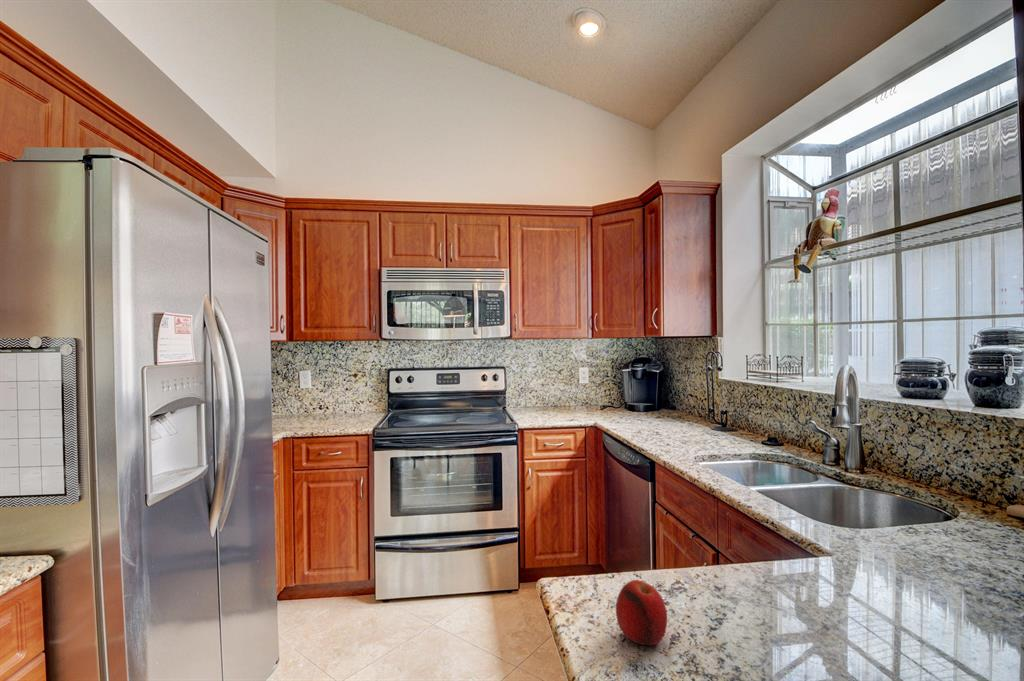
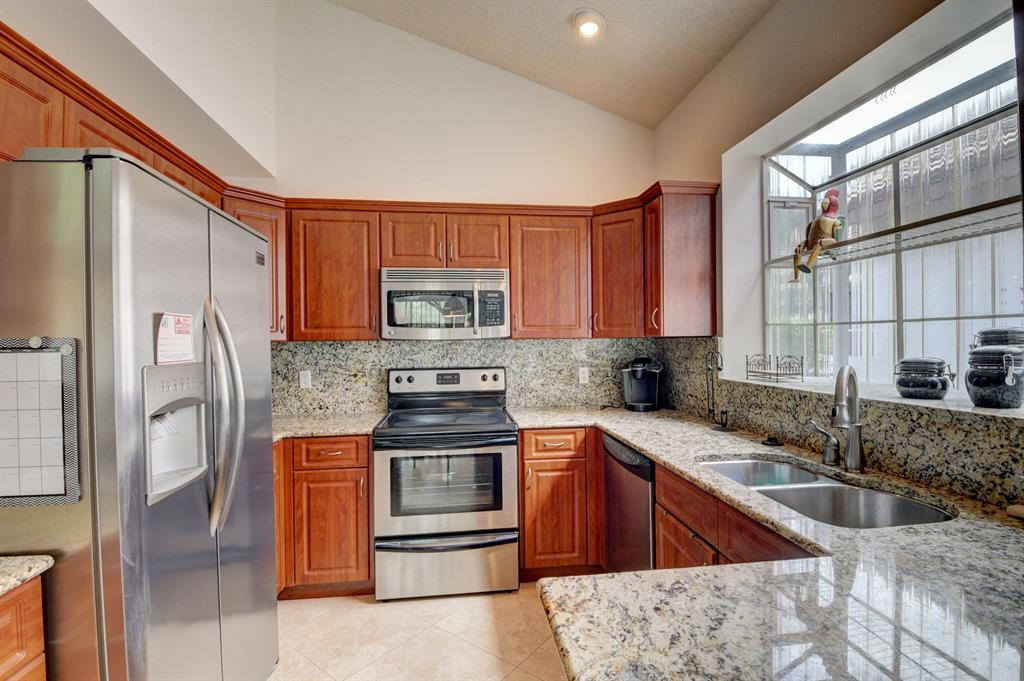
- fruit [615,579,668,646]
